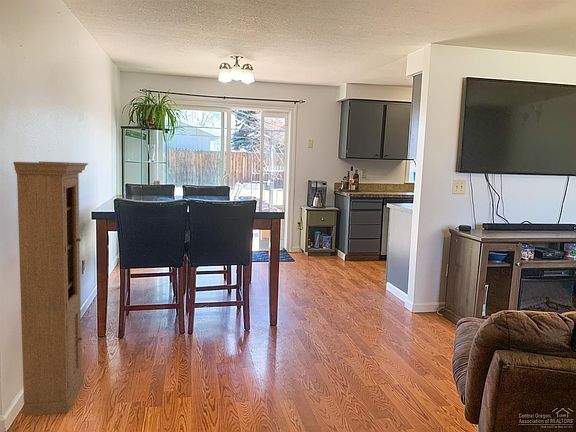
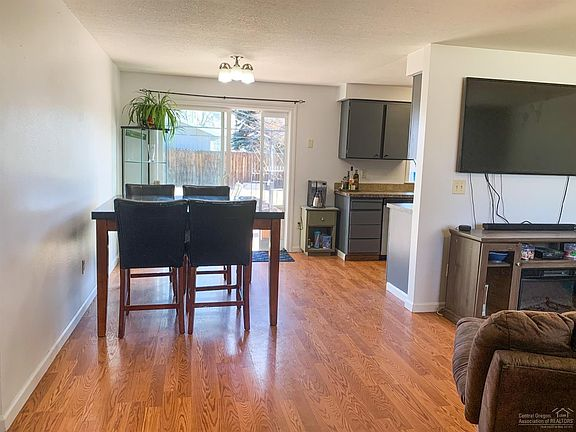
- cabinet [12,161,89,417]
